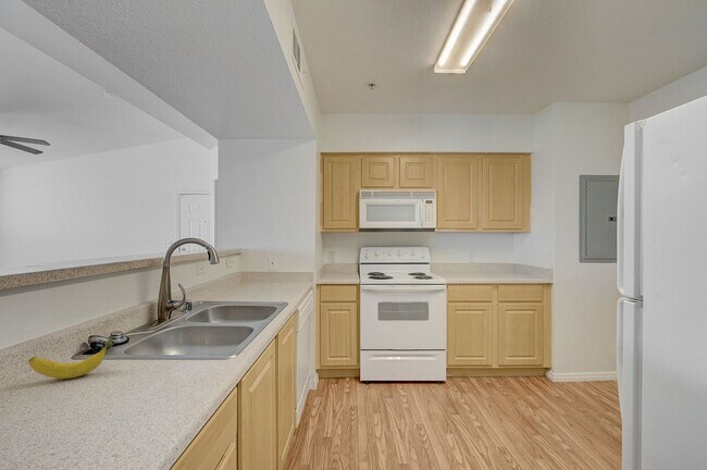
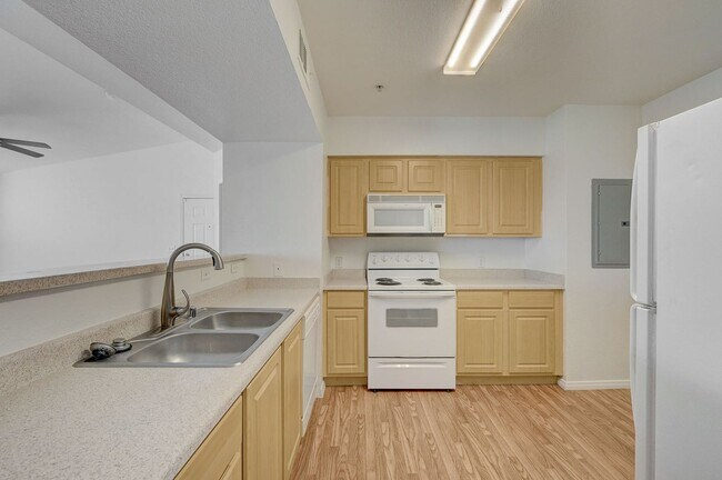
- banana [27,338,113,380]
